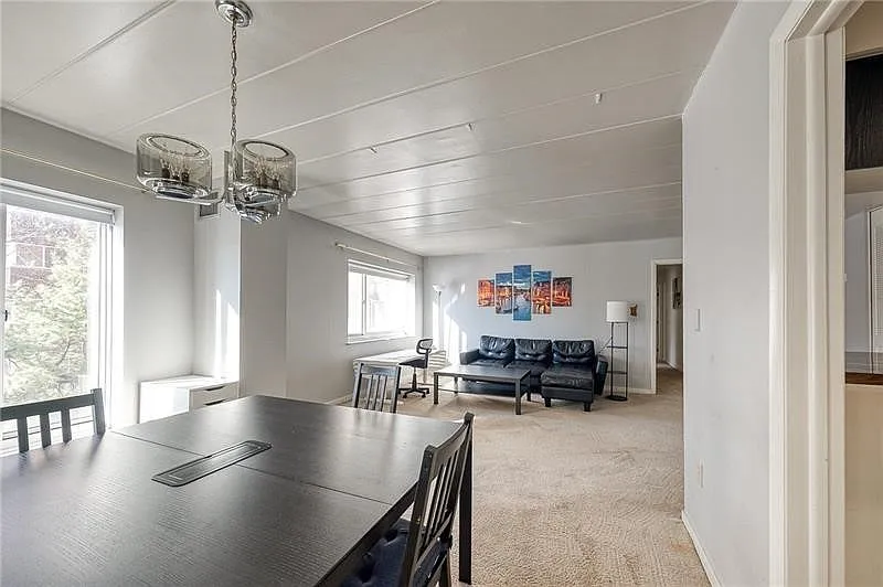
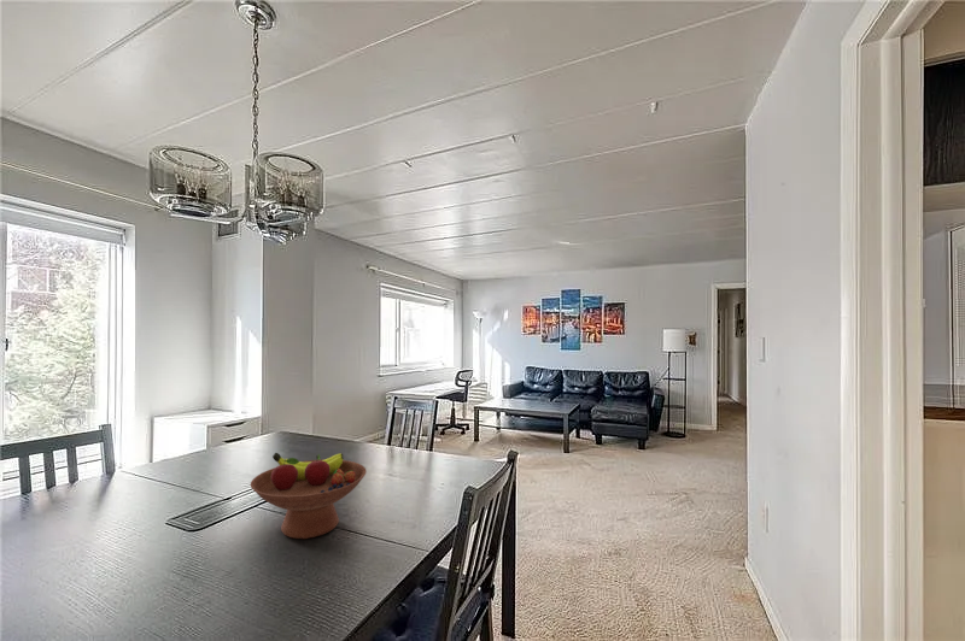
+ fruit bowl [250,452,368,540]
